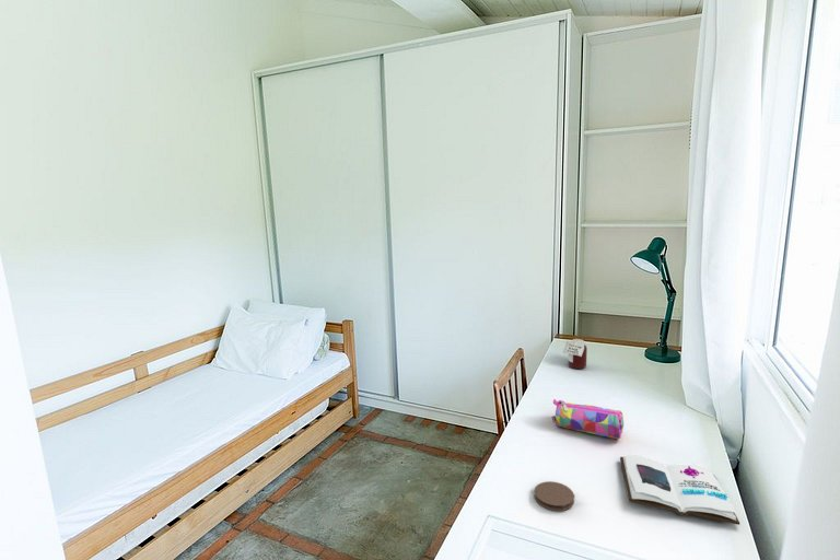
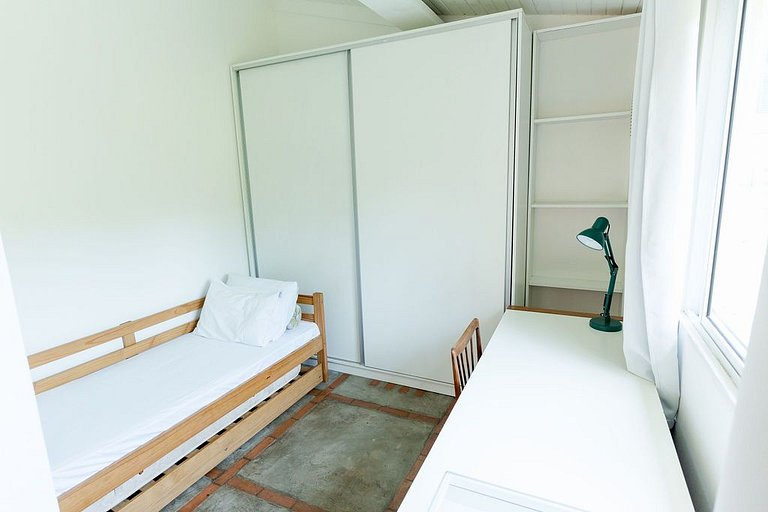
- book [619,454,740,526]
- coaster [534,480,575,512]
- jar [562,338,588,370]
- pencil case [551,398,625,440]
